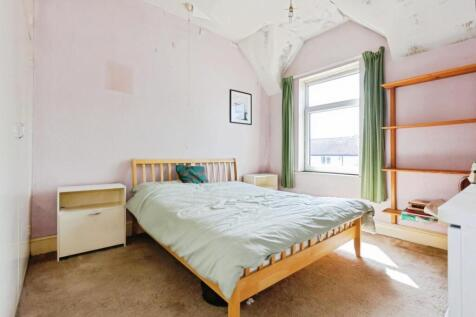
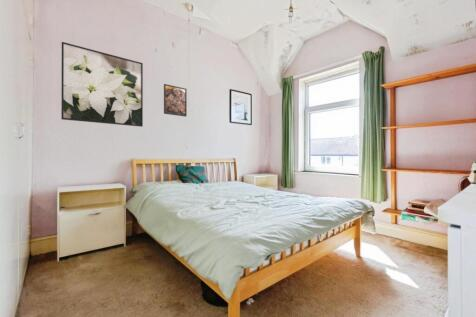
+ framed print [163,83,188,118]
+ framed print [60,41,144,128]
